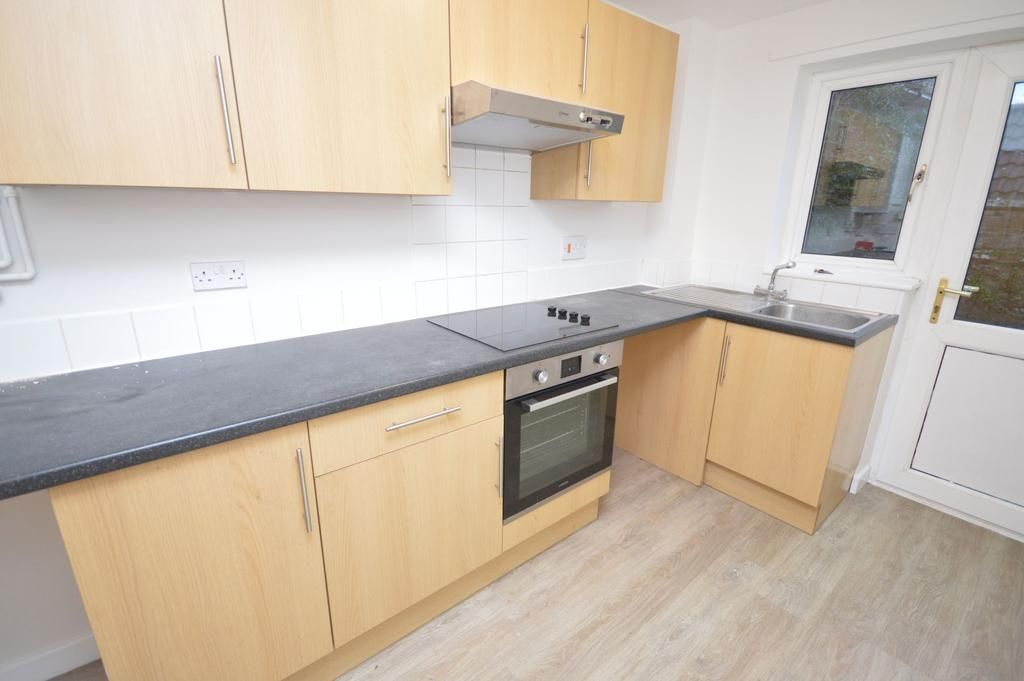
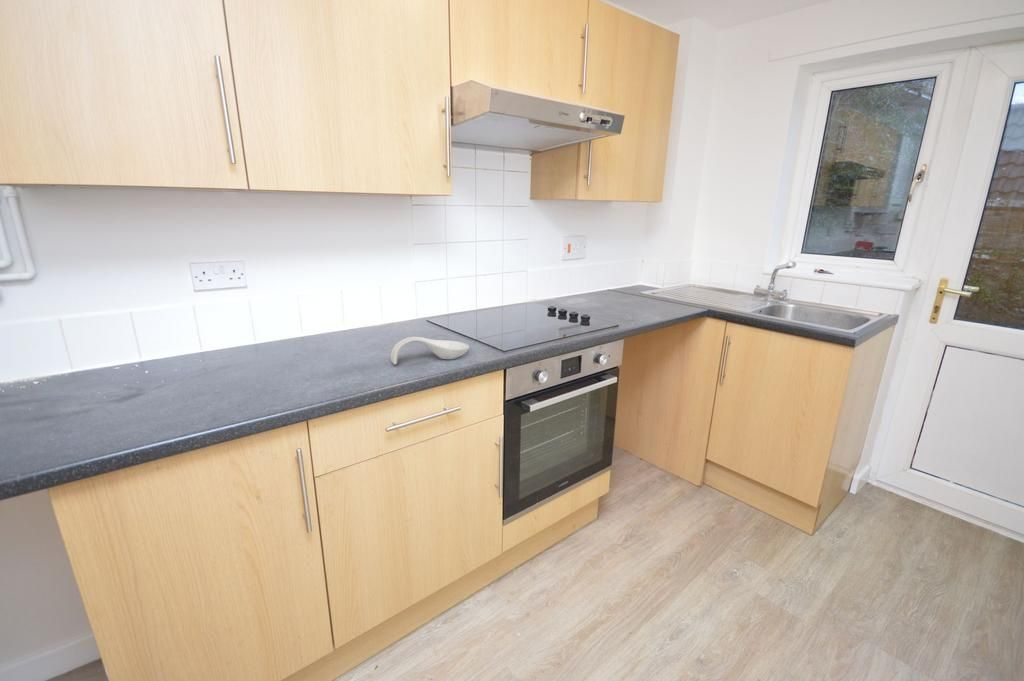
+ spoon rest [390,336,470,365]
